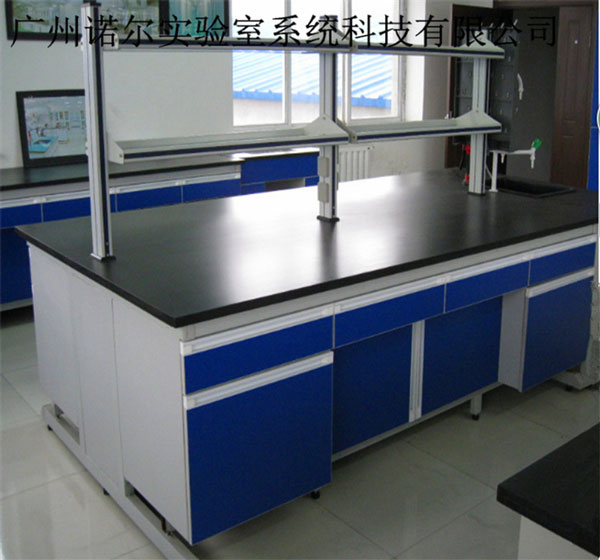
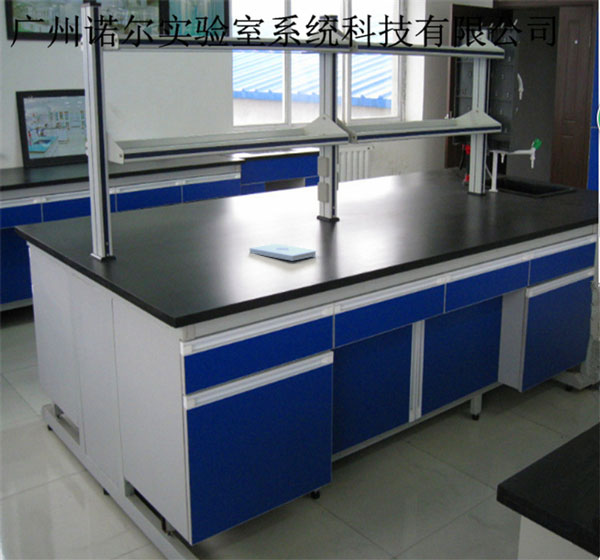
+ notepad [249,243,317,262]
